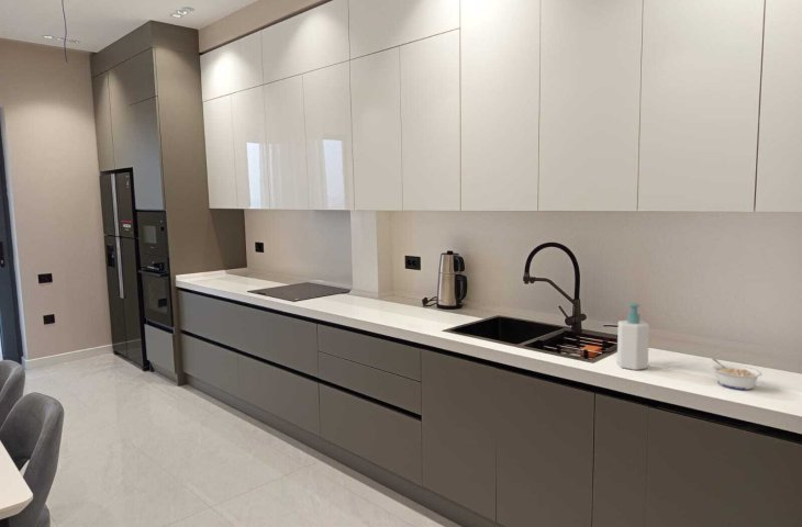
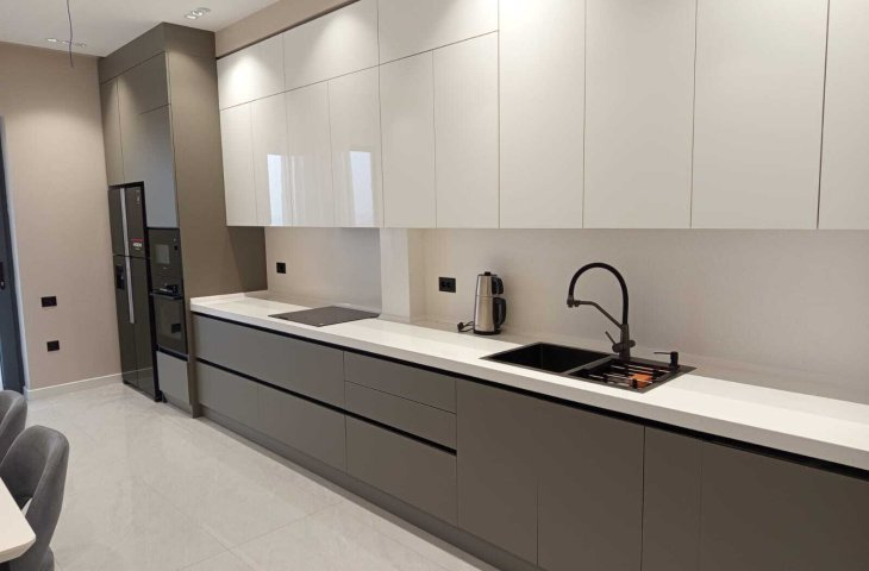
- soap bottle [616,302,650,371]
- legume [710,358,764,391]
